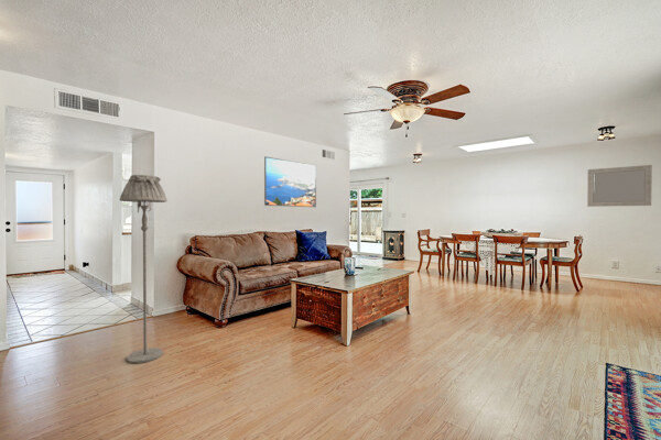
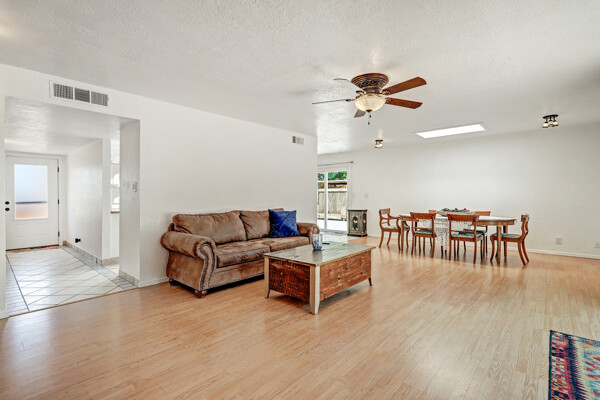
- floor lamp [119,174,167,364]
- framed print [263,155,317,208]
- home mirror [586,164,653,208]
